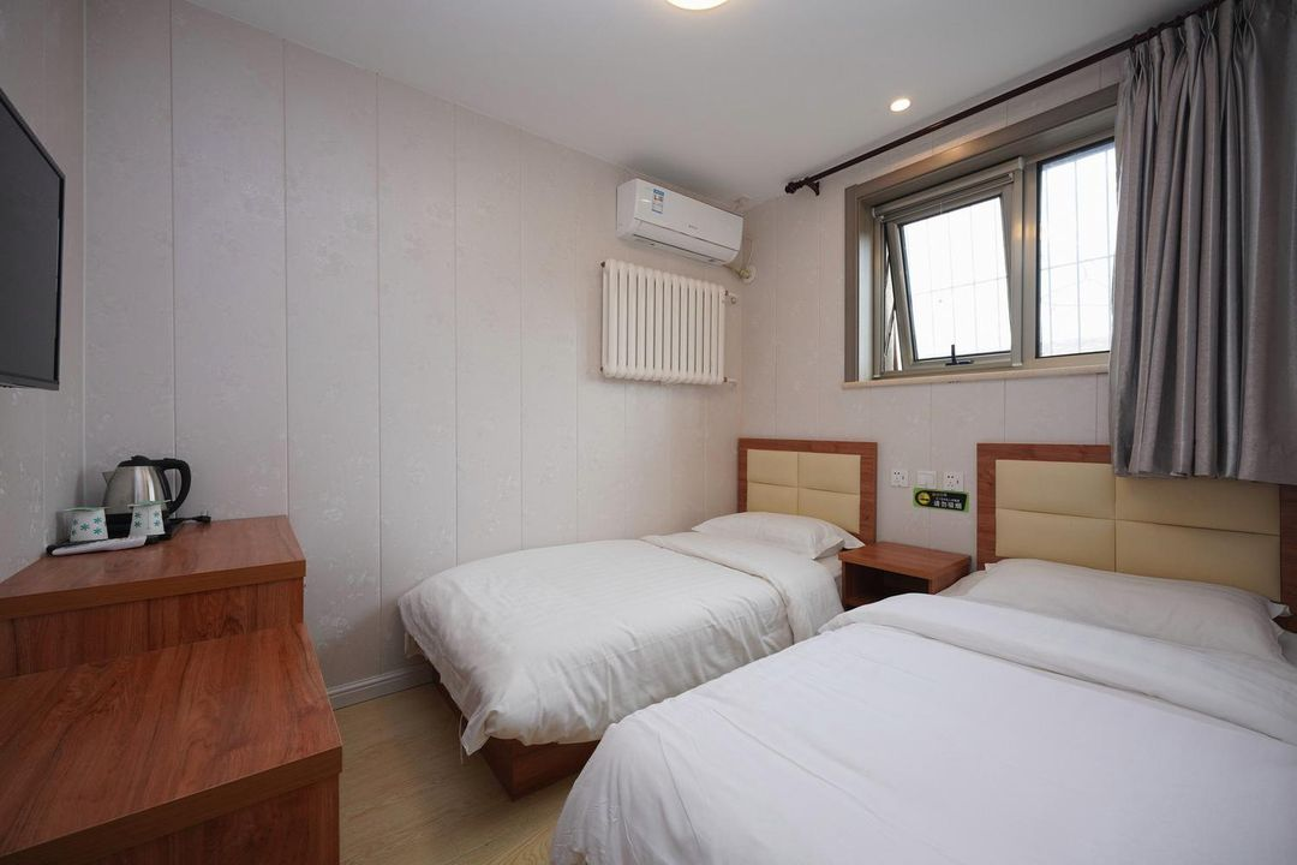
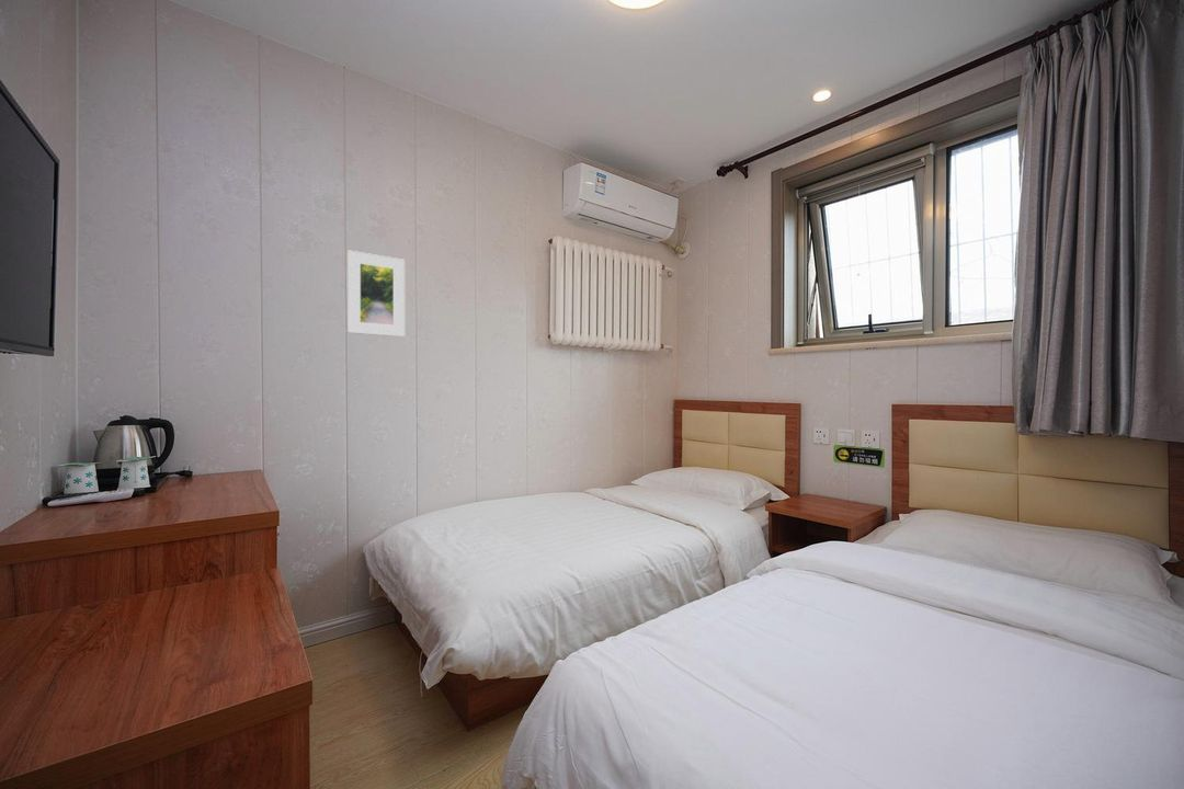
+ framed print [346,250,406,338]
